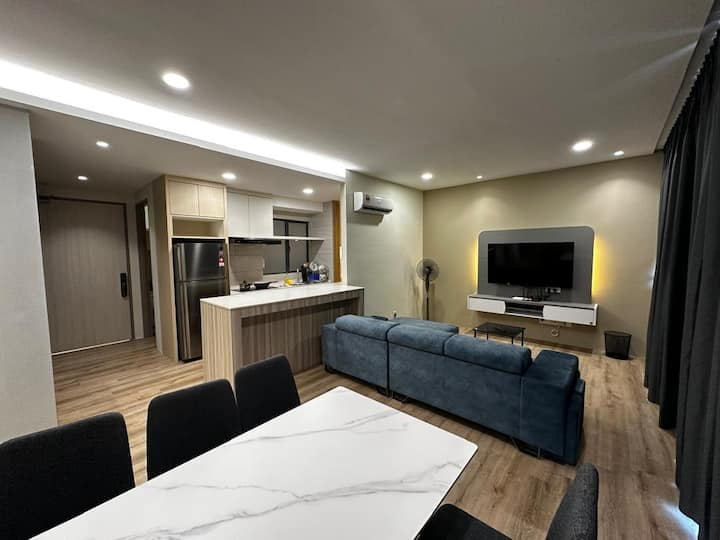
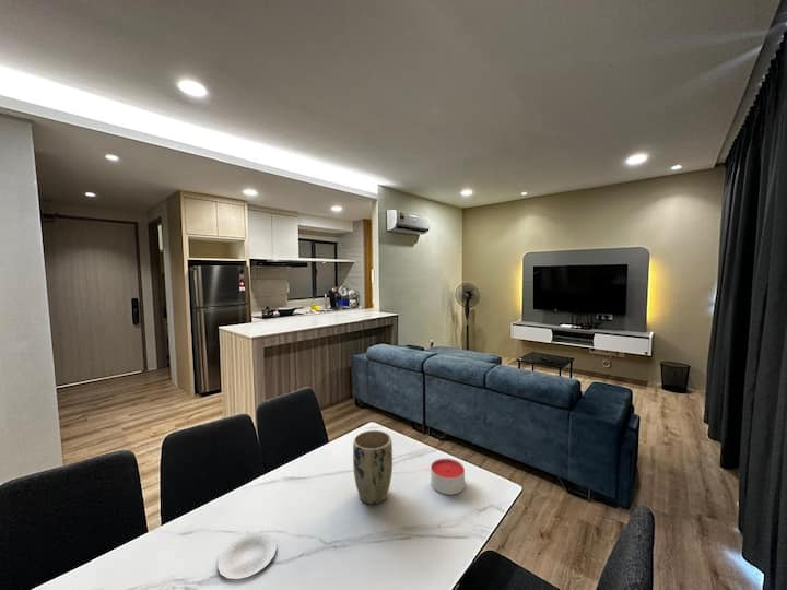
+ plant pot [352,429,393,505]
+ candle [430,458,466,496]
+ plate [216,532,278,580]
